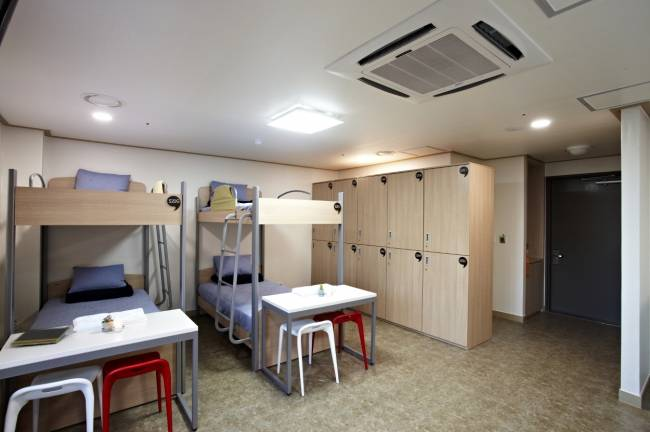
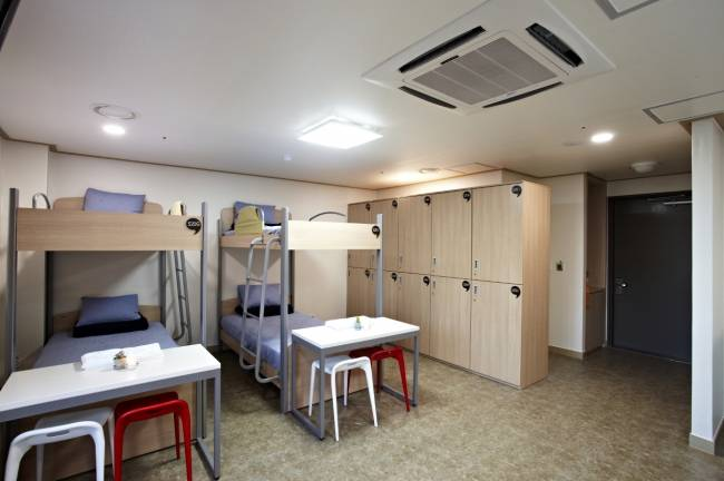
- notepad [9,326,71,347]
